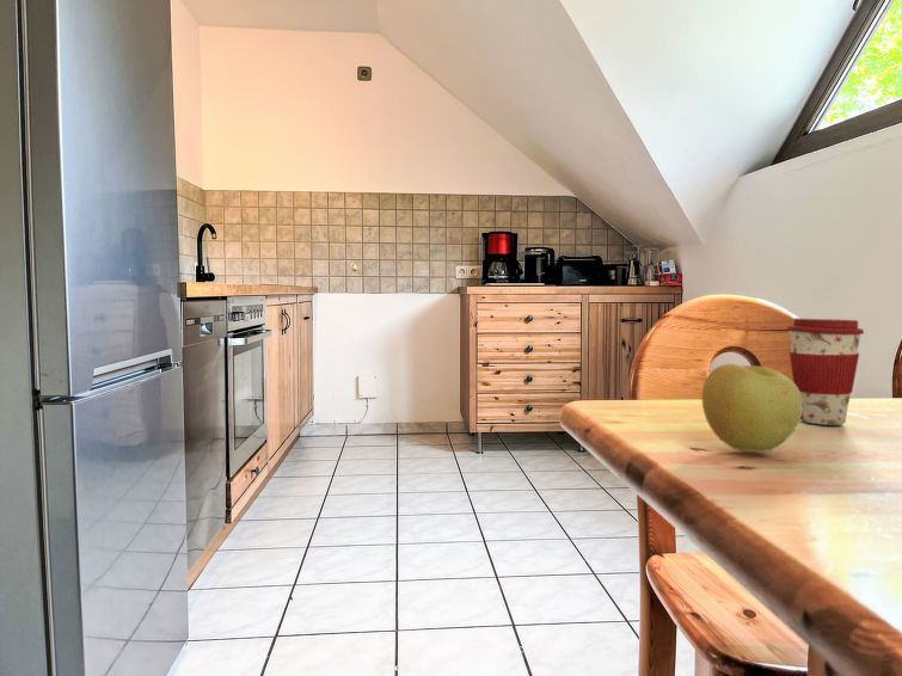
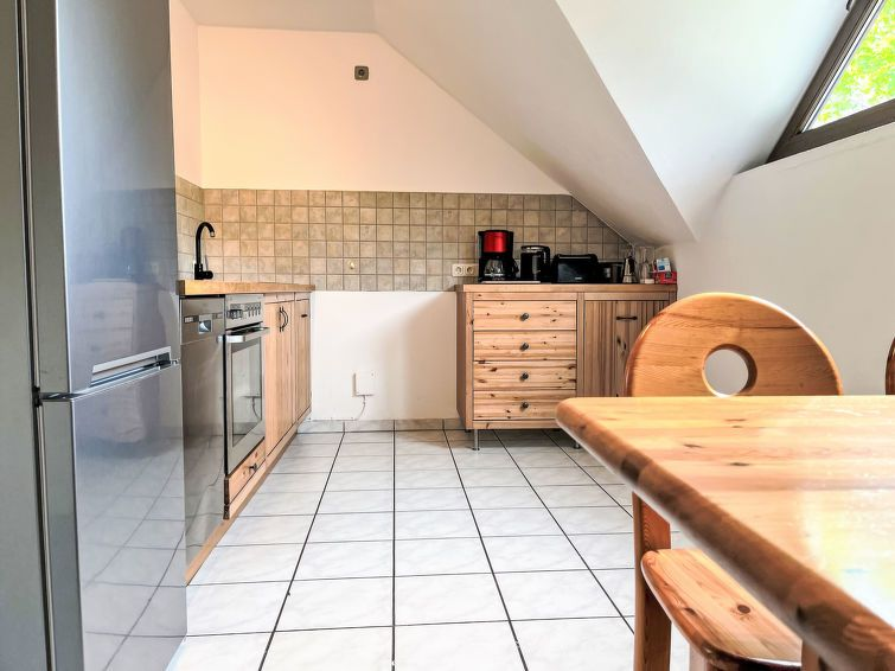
- apple [701,363,802,453]
- coffee cup [786,318,865,426]
